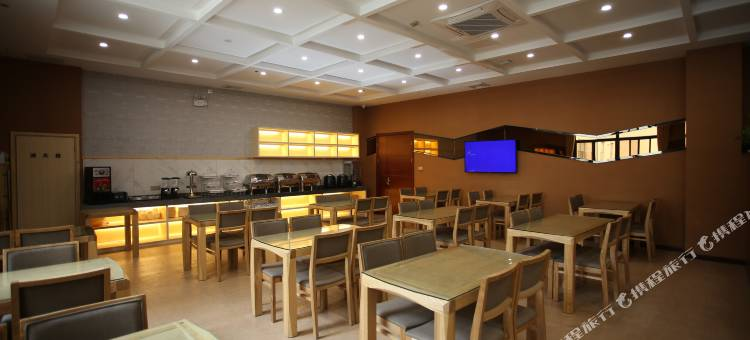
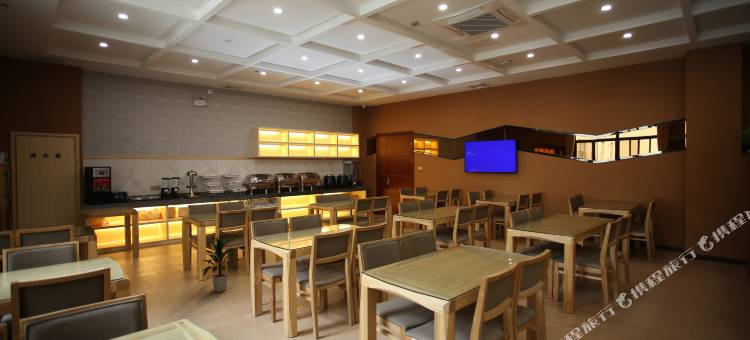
+ indoor plant [199,236,243,293]
